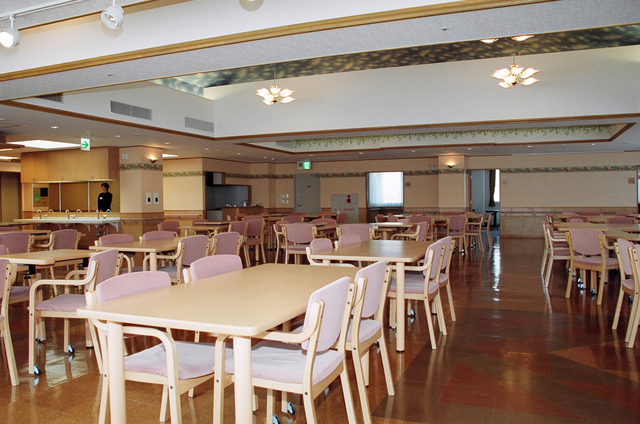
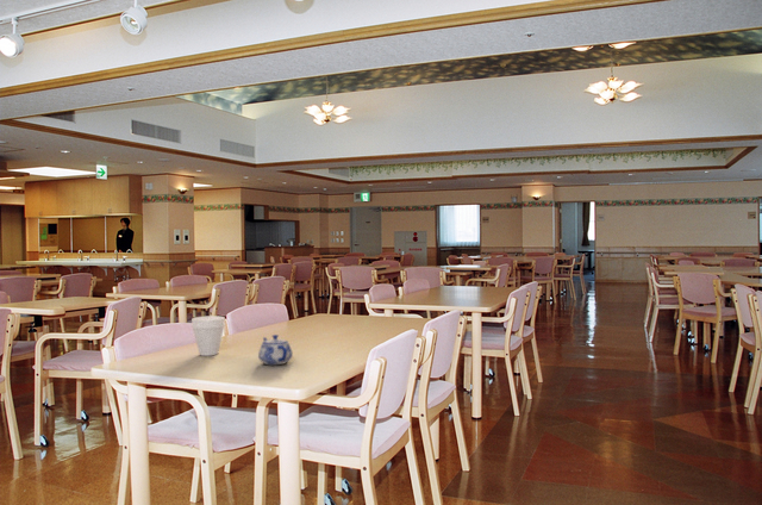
+ teapot [257,333,294,366]
+ cup [190,314,226,357]
